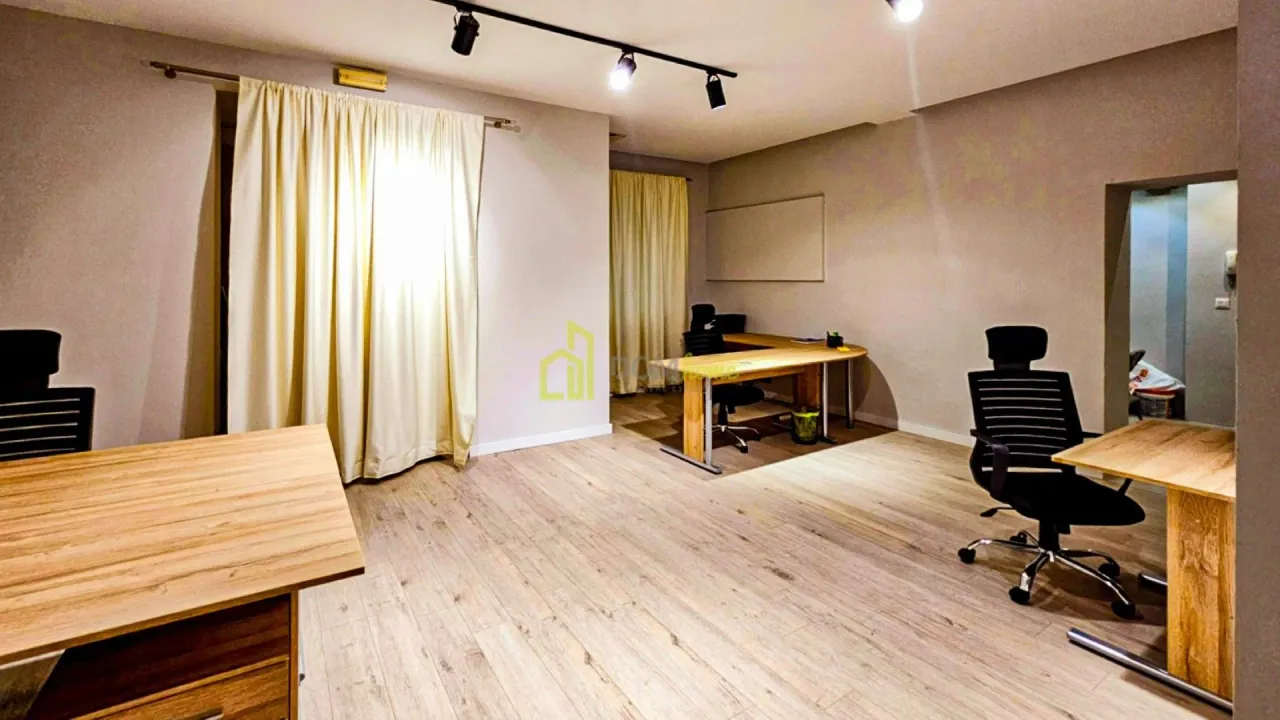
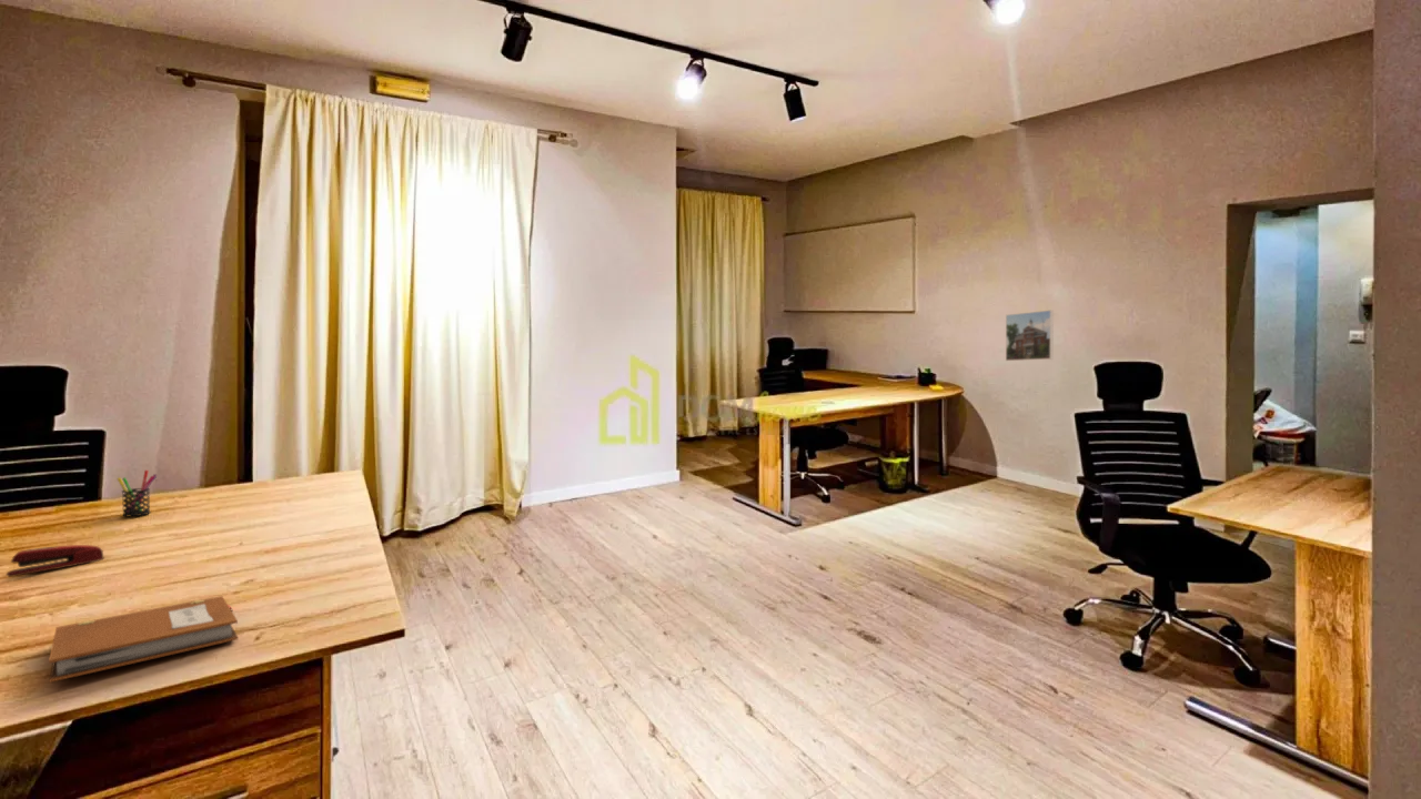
+ pen holder [117,469,158,517]
+ stapler [4,544,105,578]
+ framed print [1005,310,1055,362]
+ notebook [48,595,239,684]
